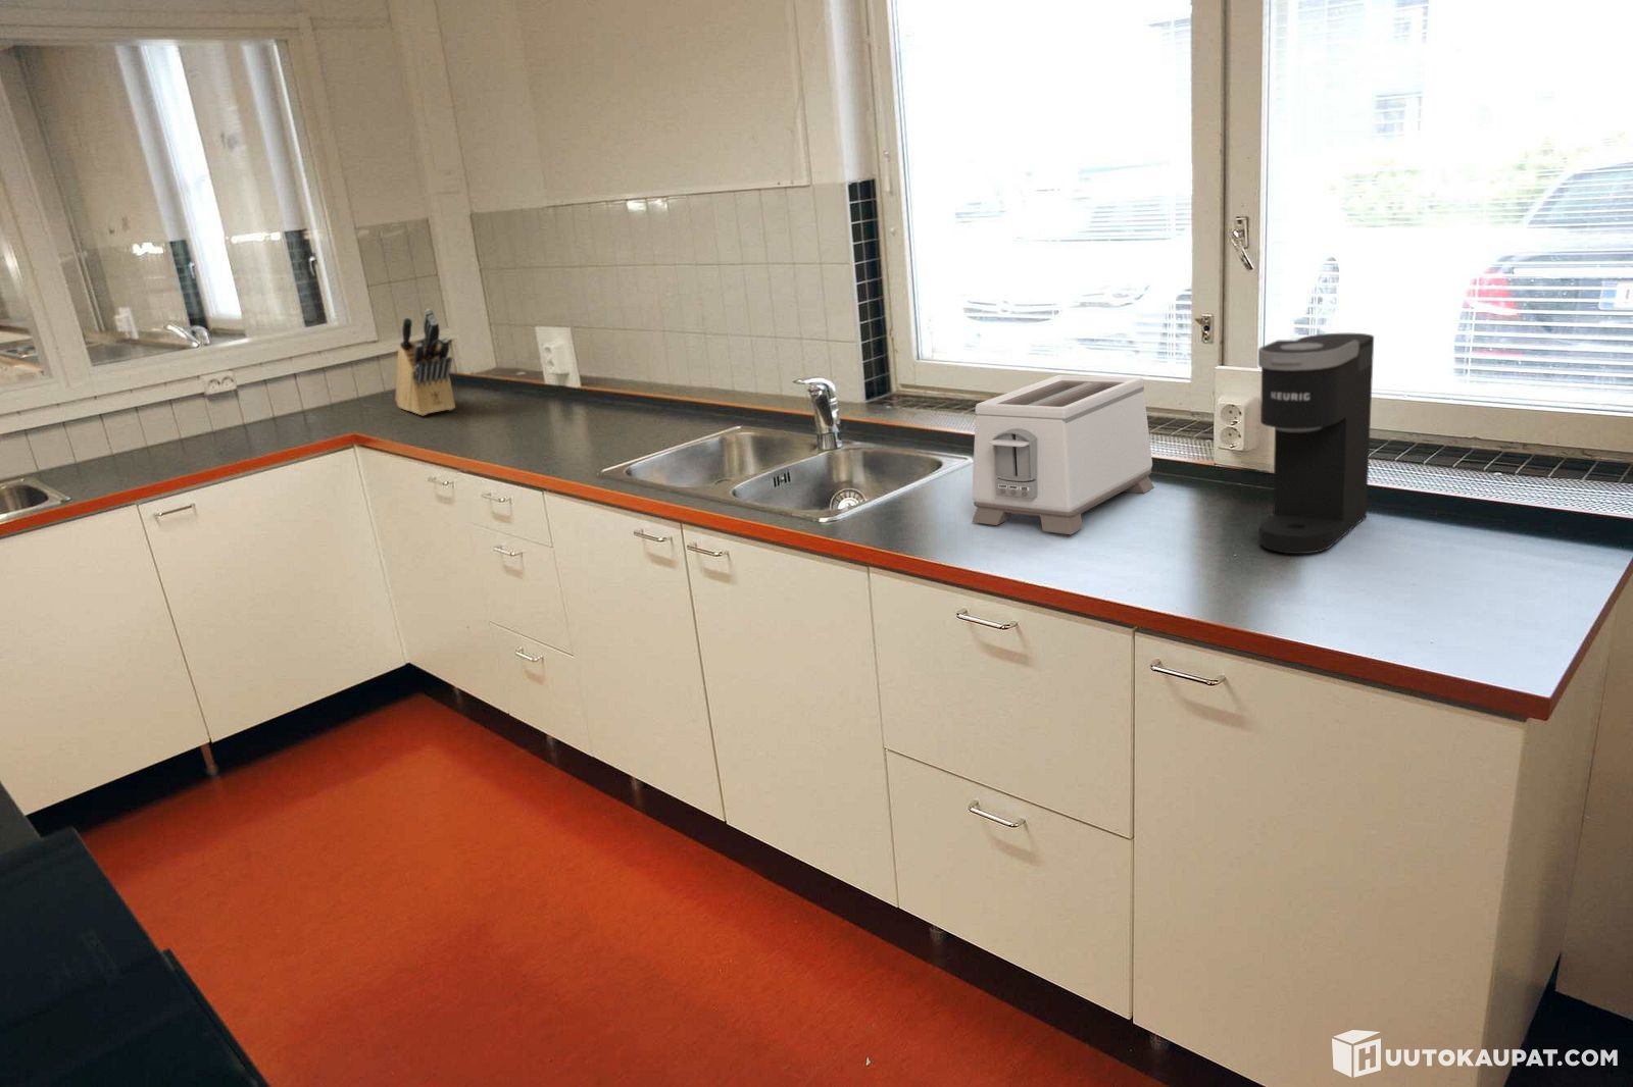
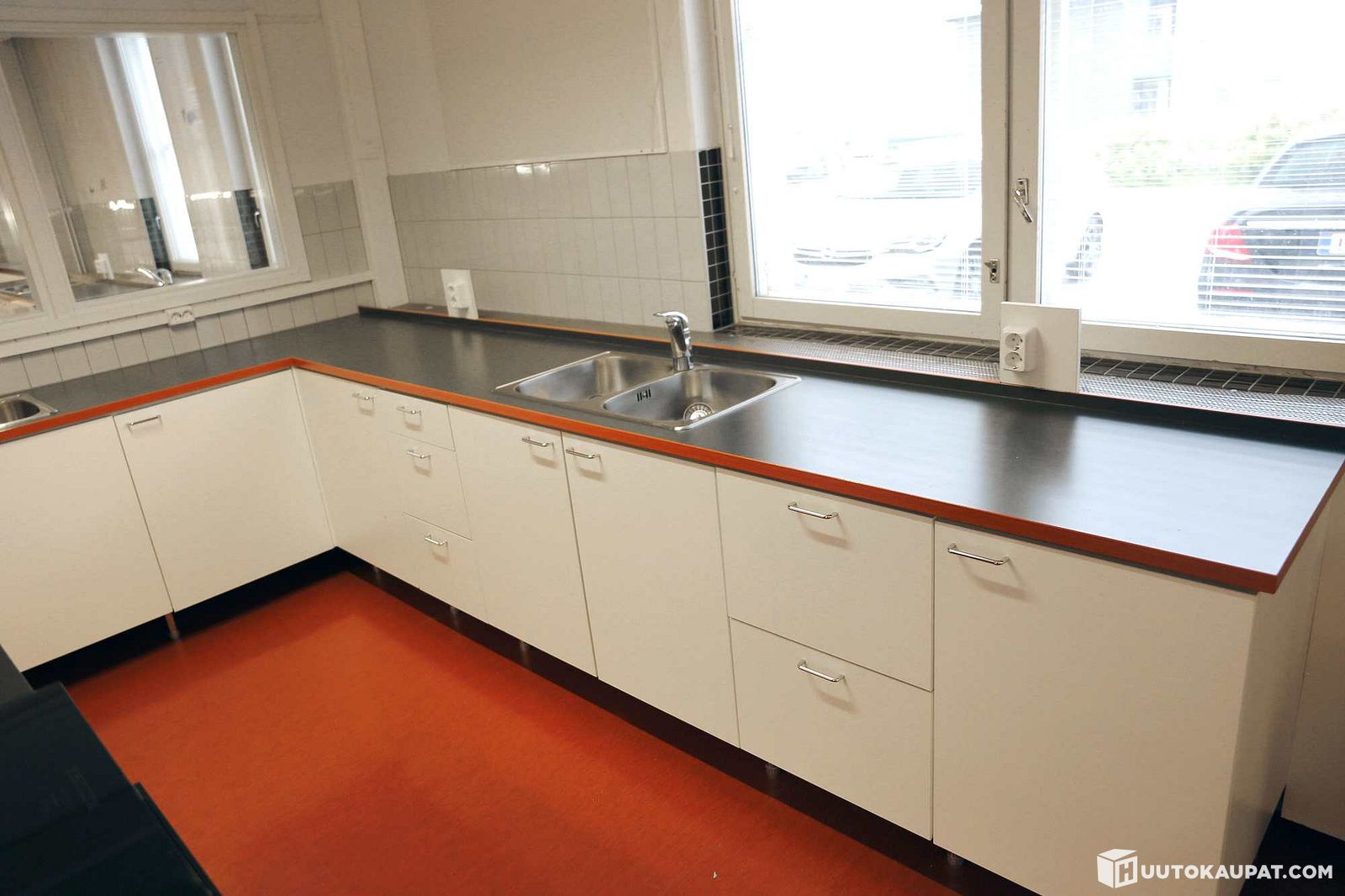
- toaster [970,374,1156,535]
- coffee maker [1258,332,1374,554]
- knife block [393,308,457,416]
